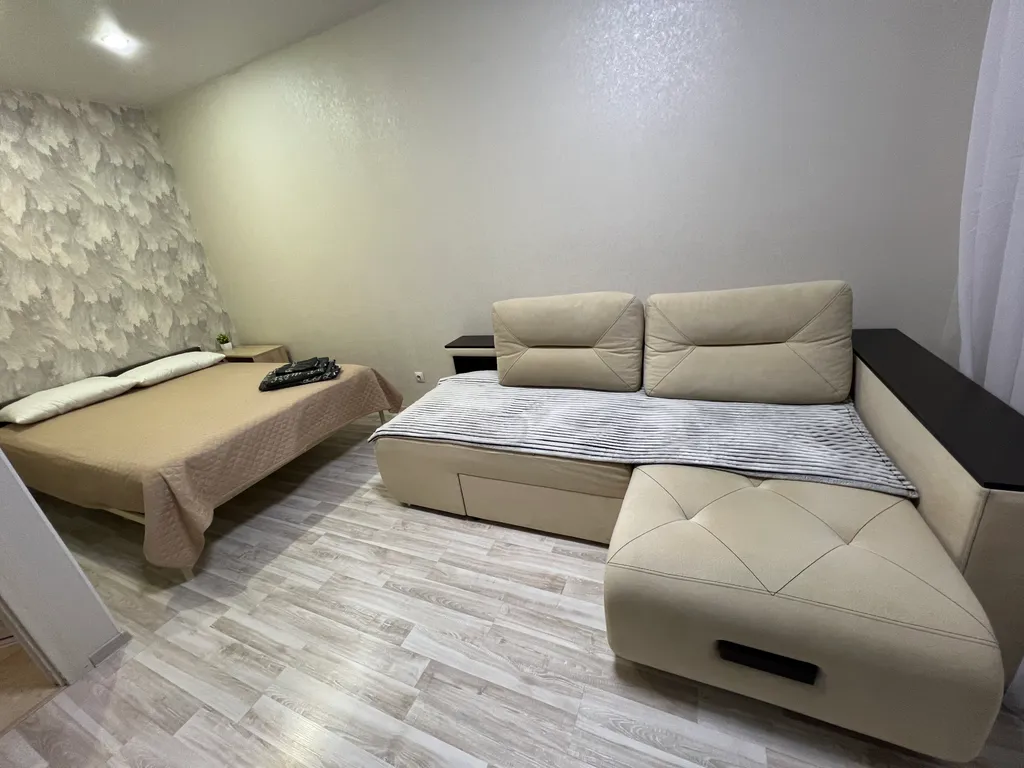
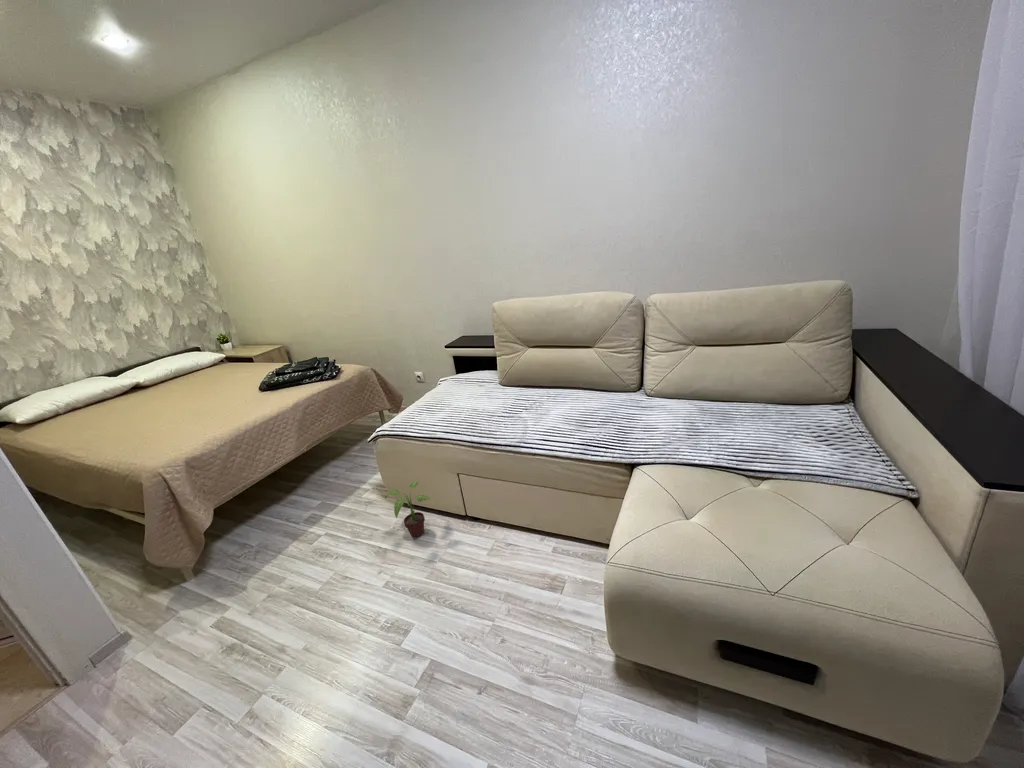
+ potted plant [384,480,433,538]
